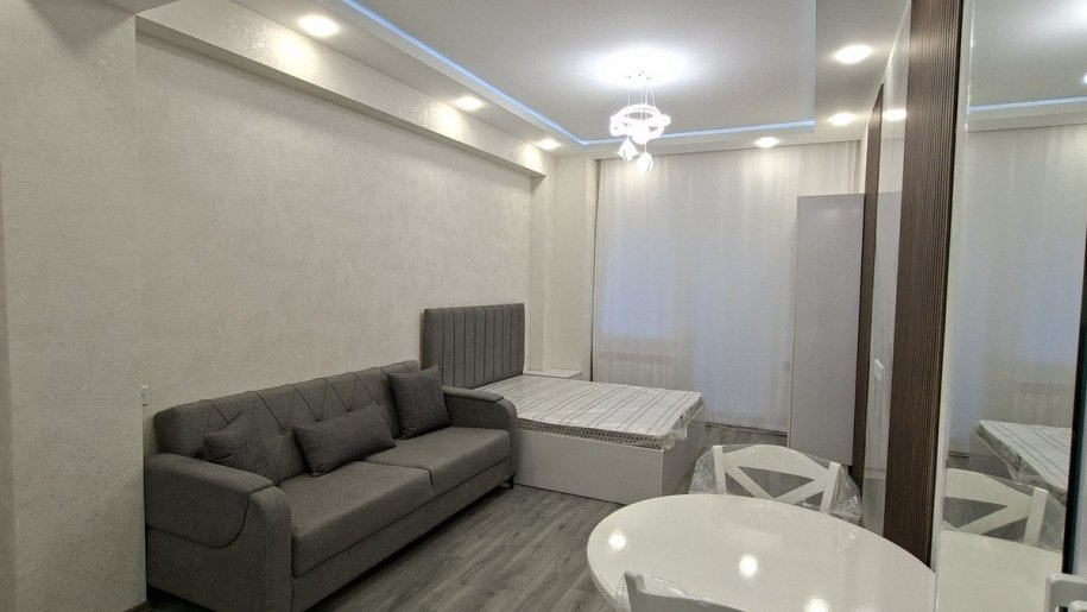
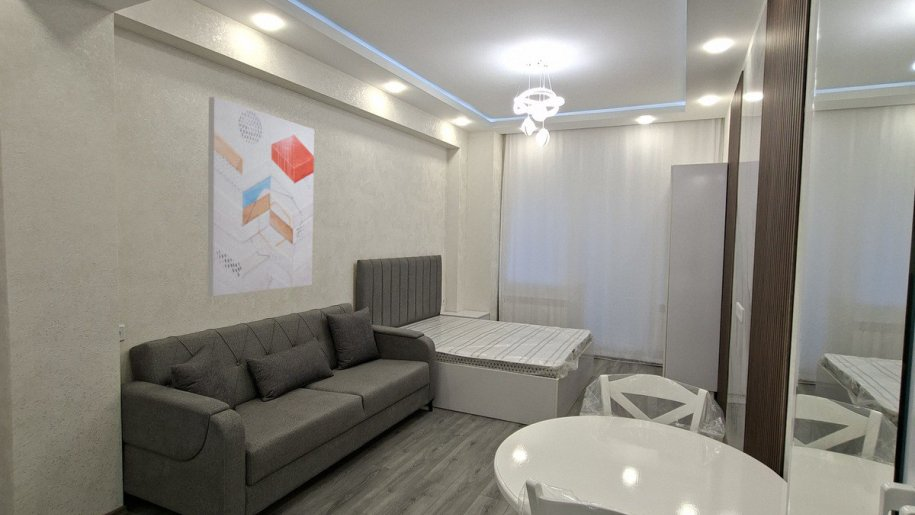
+ wall art [207,96,315,297]
